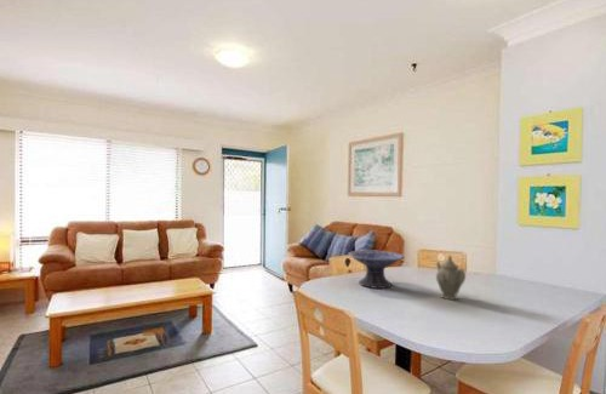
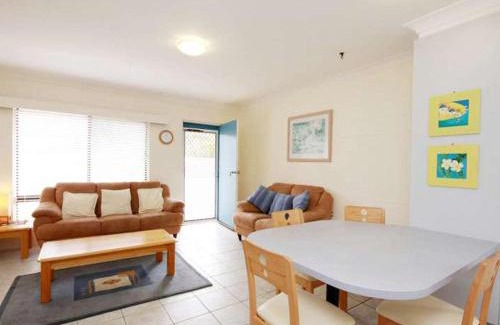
- chinaware [435,255,467,301]
- decorative bowl [347,250,405,290]
